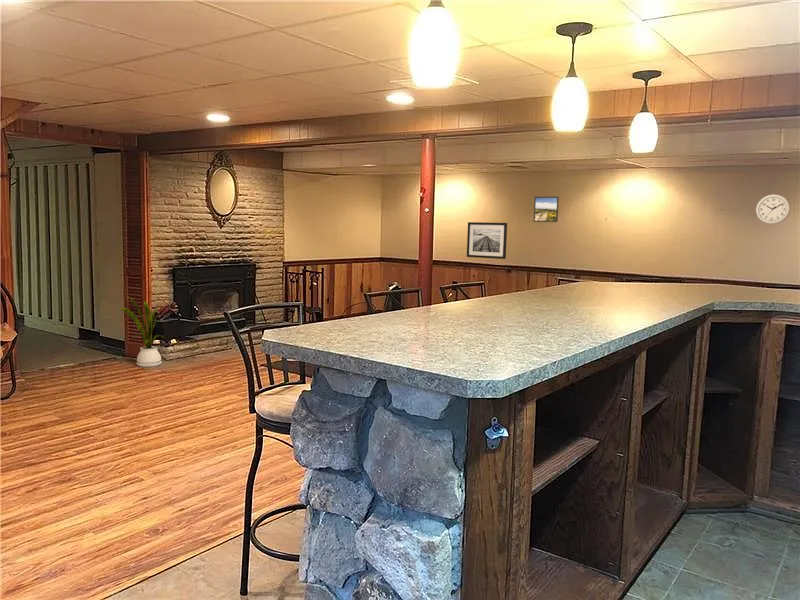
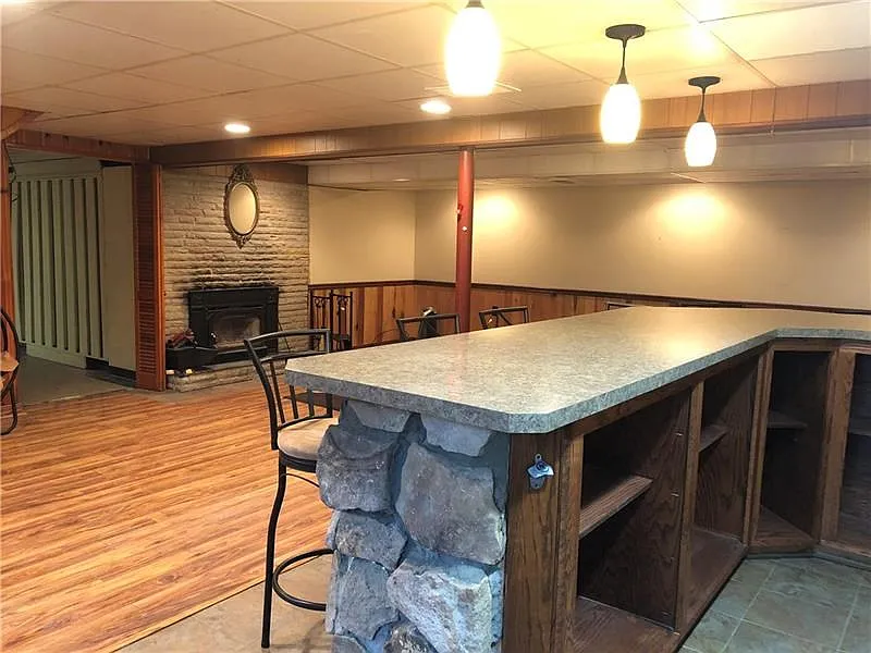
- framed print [533,195,560,223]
- house plant [119,296,164,368]
- wall clock [755,193,791,225]
- wall art [466,221,508,260]
